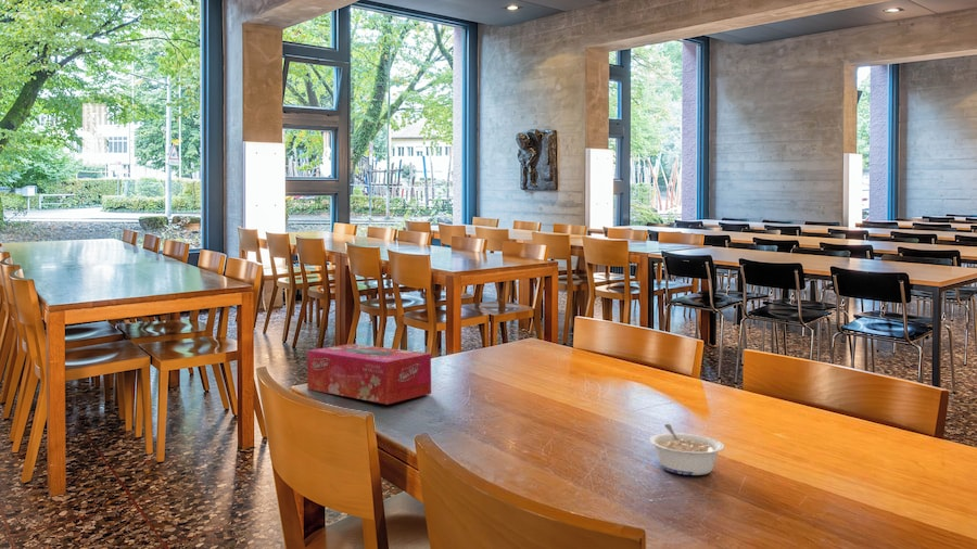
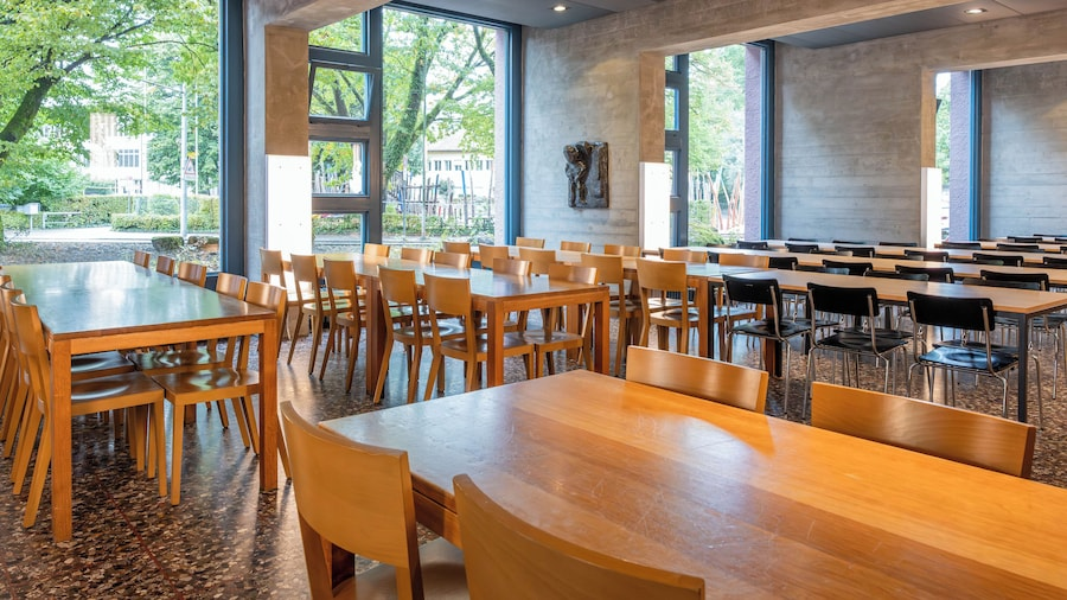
- tissue box [306,343,432,406]
- legume [648,423,725,476]
